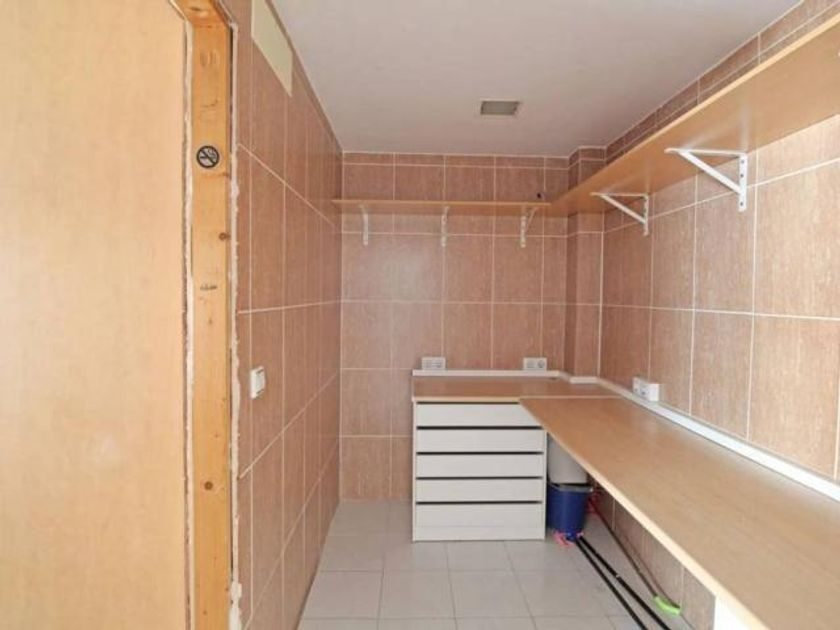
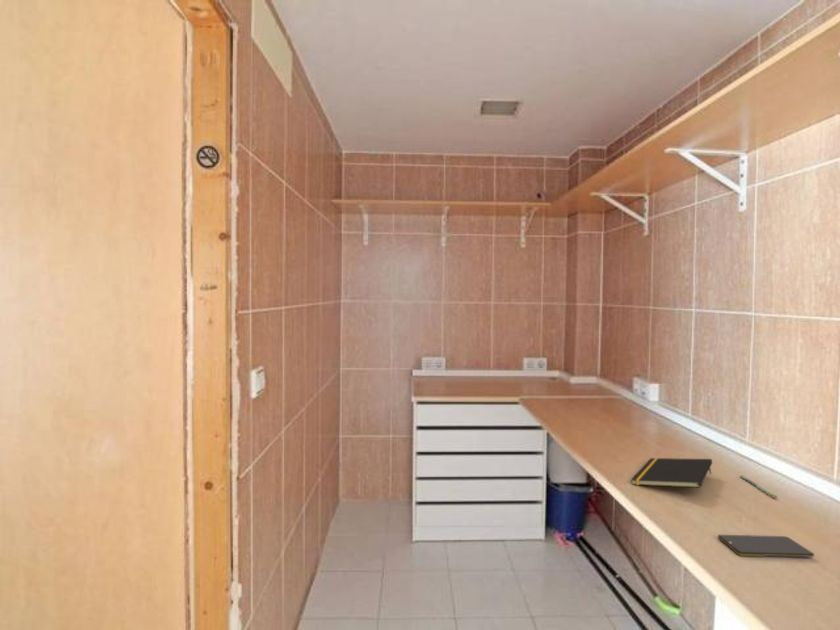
+ smartphone [717,534,815,558]
+ notepad [630,457,713,489]
+ pen [739,474,778,500]
